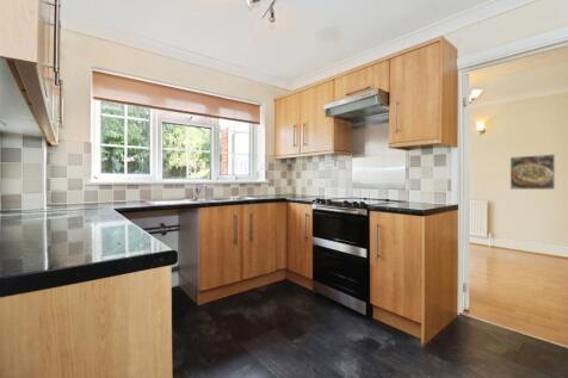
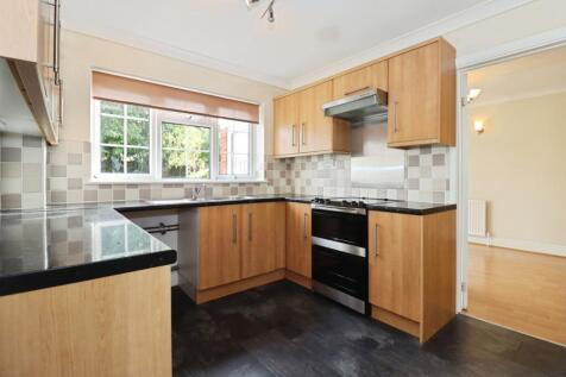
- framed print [510,153,556,191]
